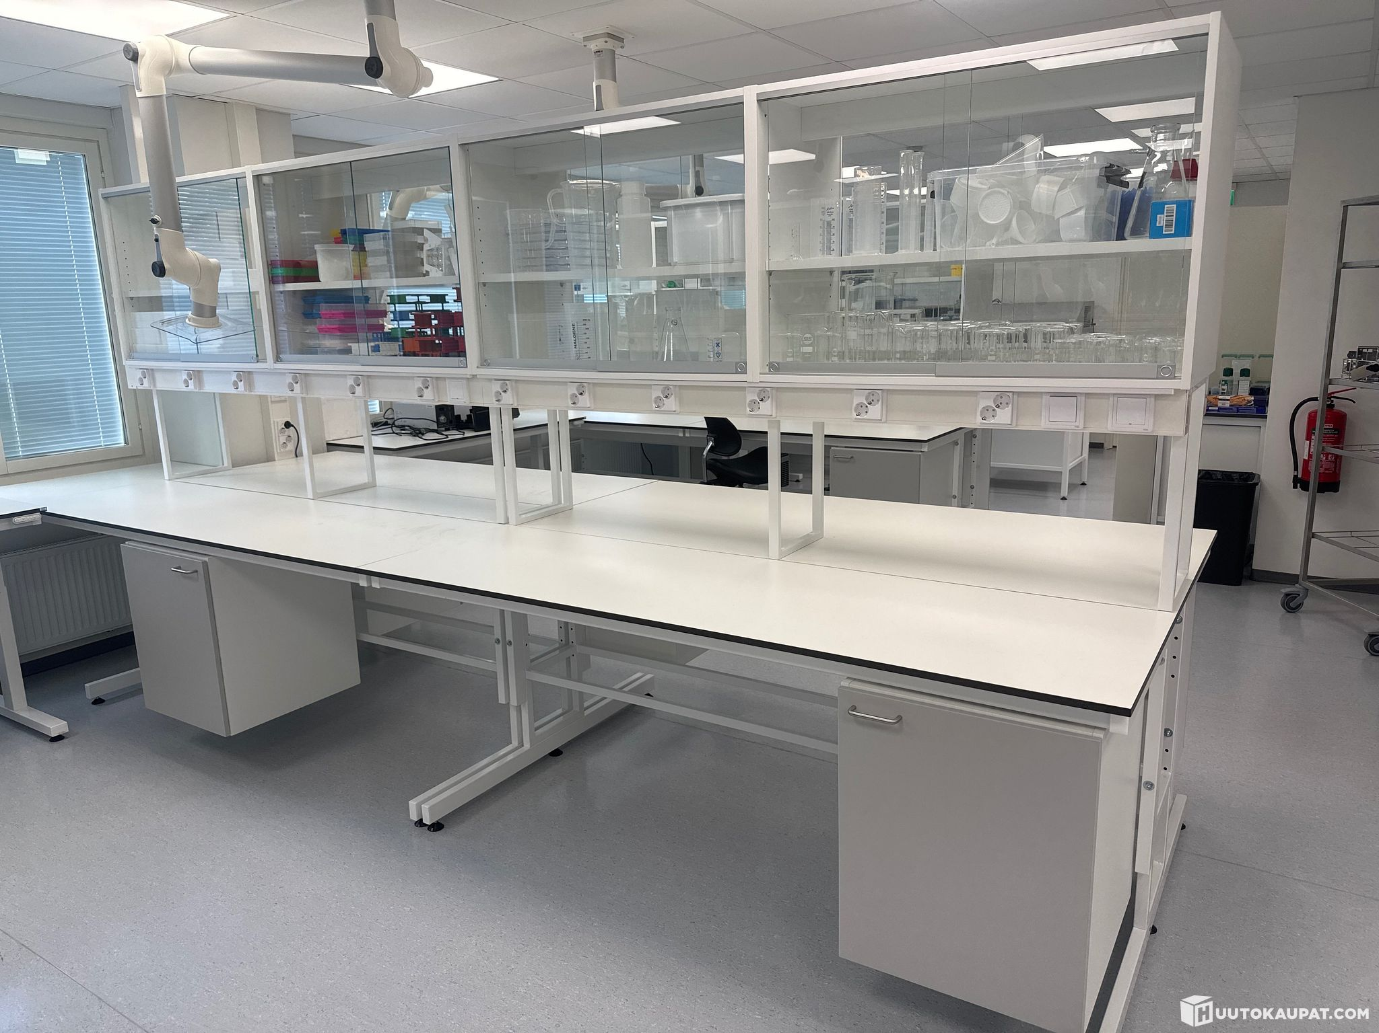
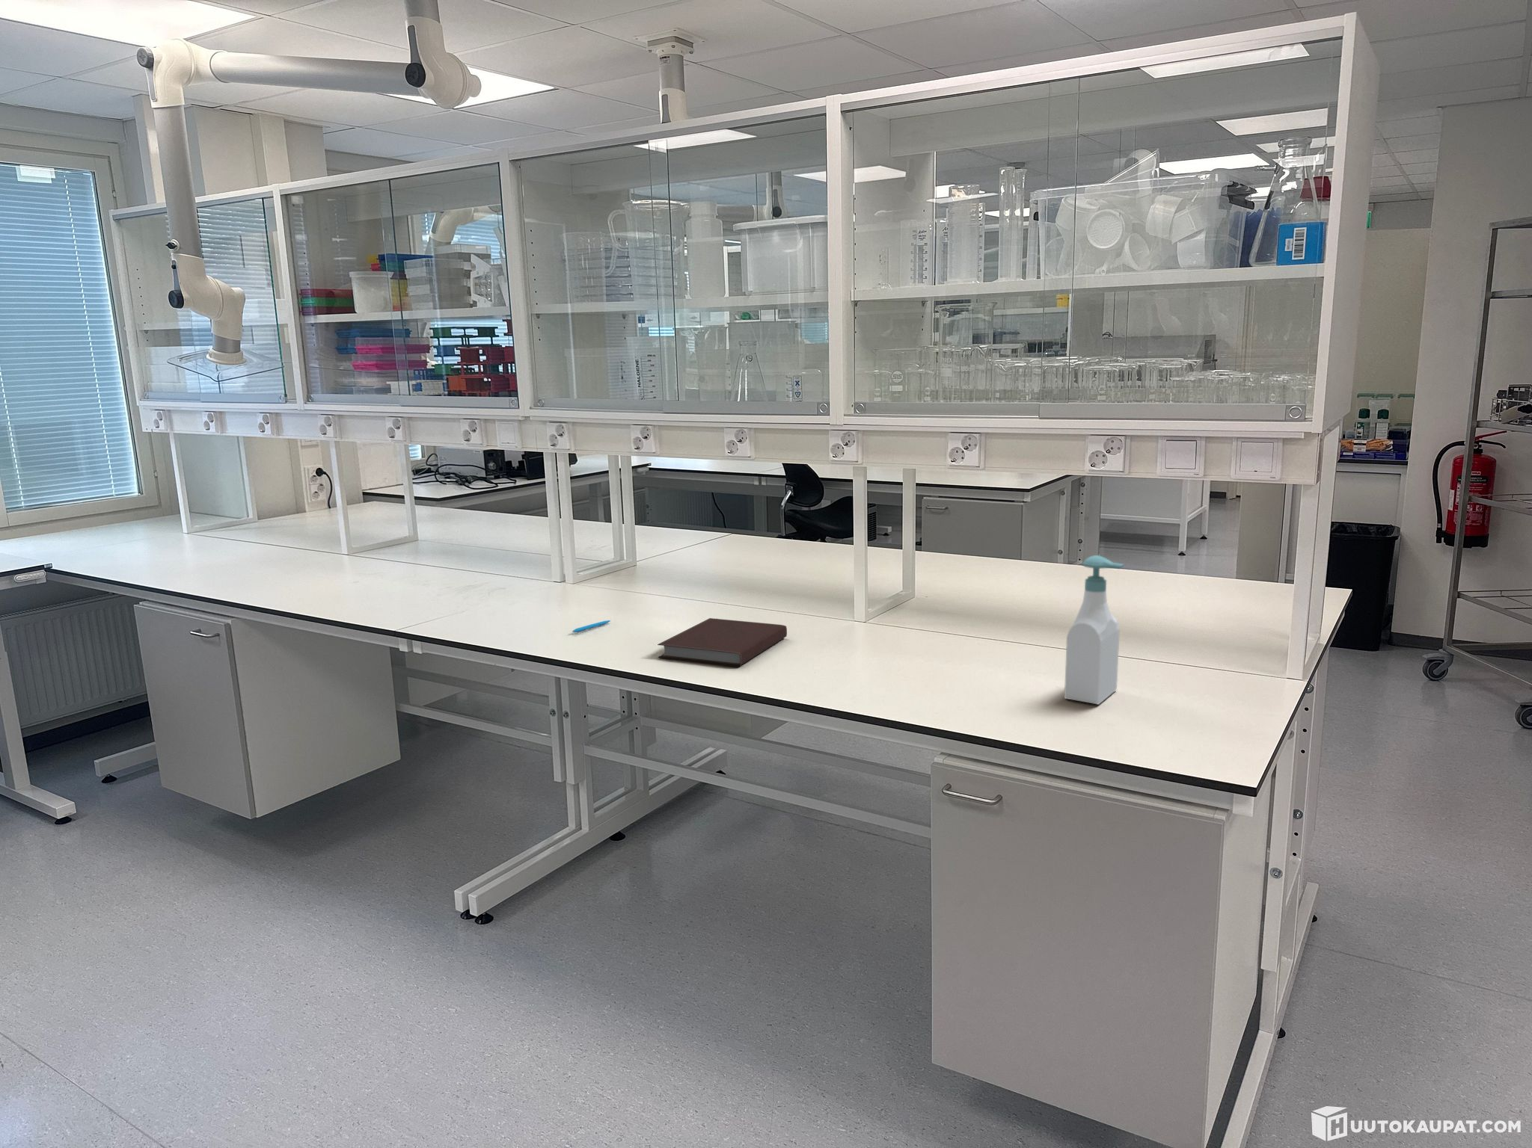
+ soap bottle [1064,555,1125,705]
+ notebook [656,617,788,667]
+ pen [572,620,612,633]
